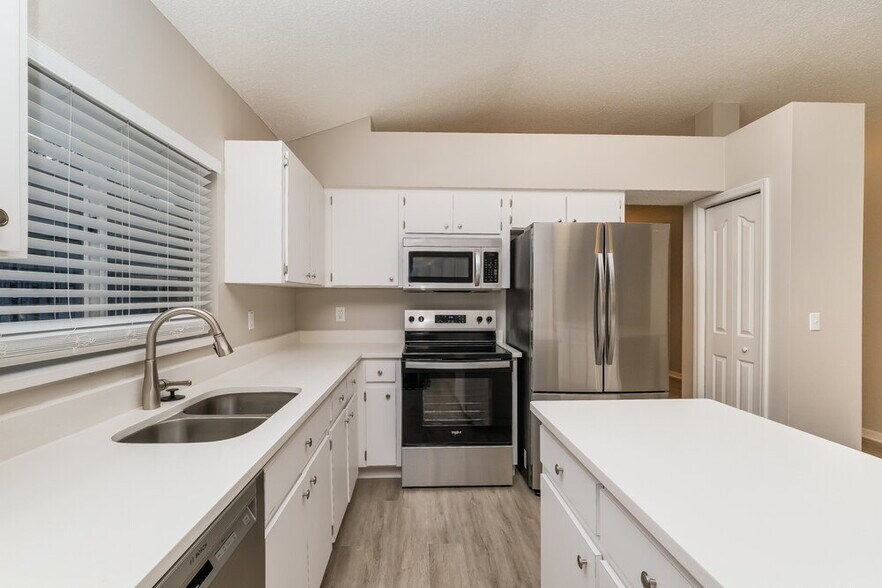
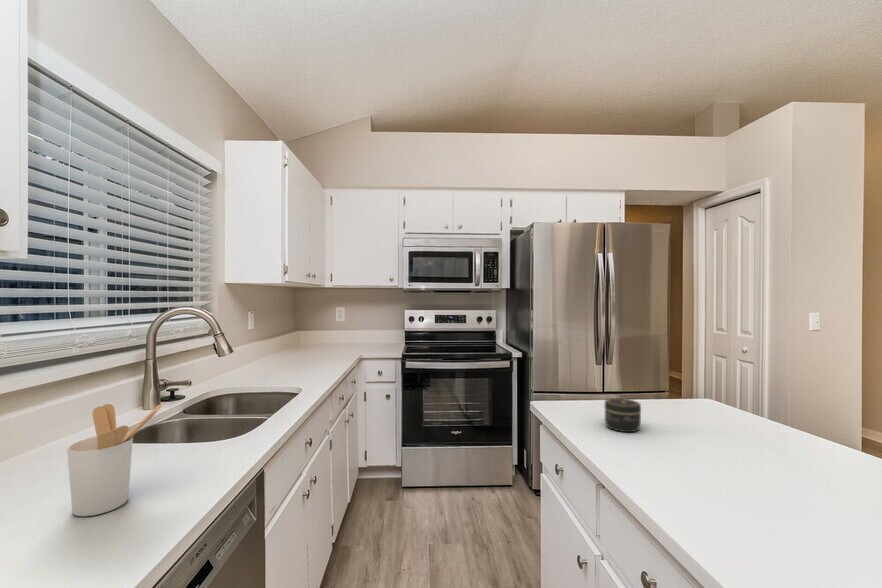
+ utensil holder [66,403,163,517]
+ jar [603,397,642,433]
